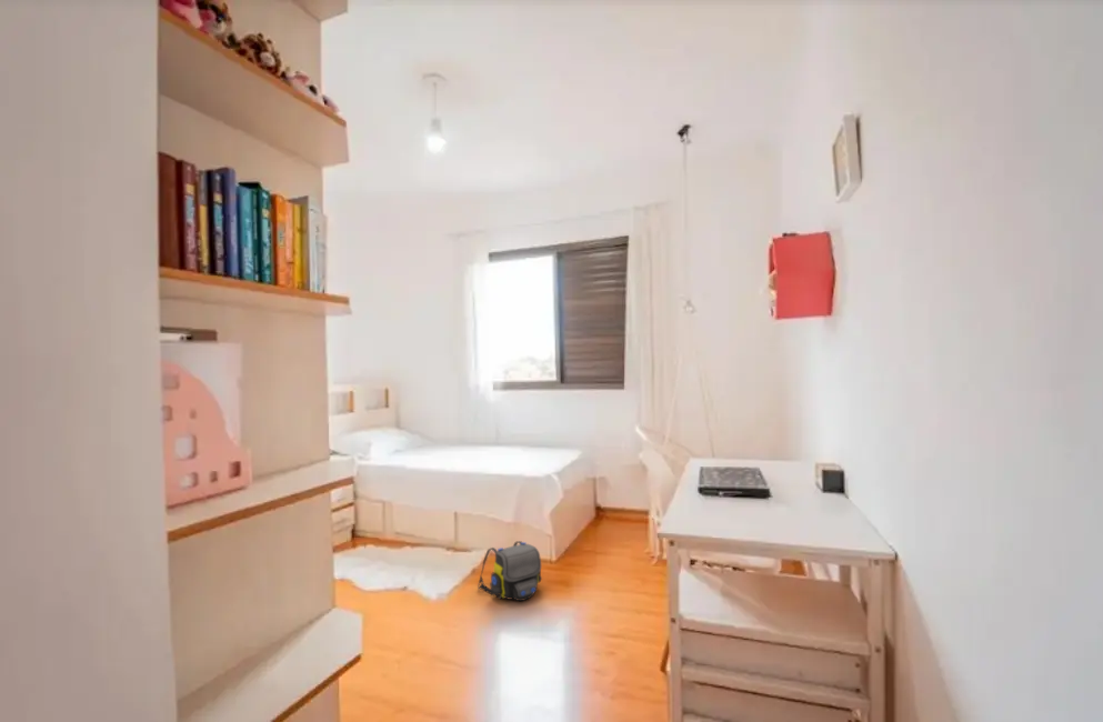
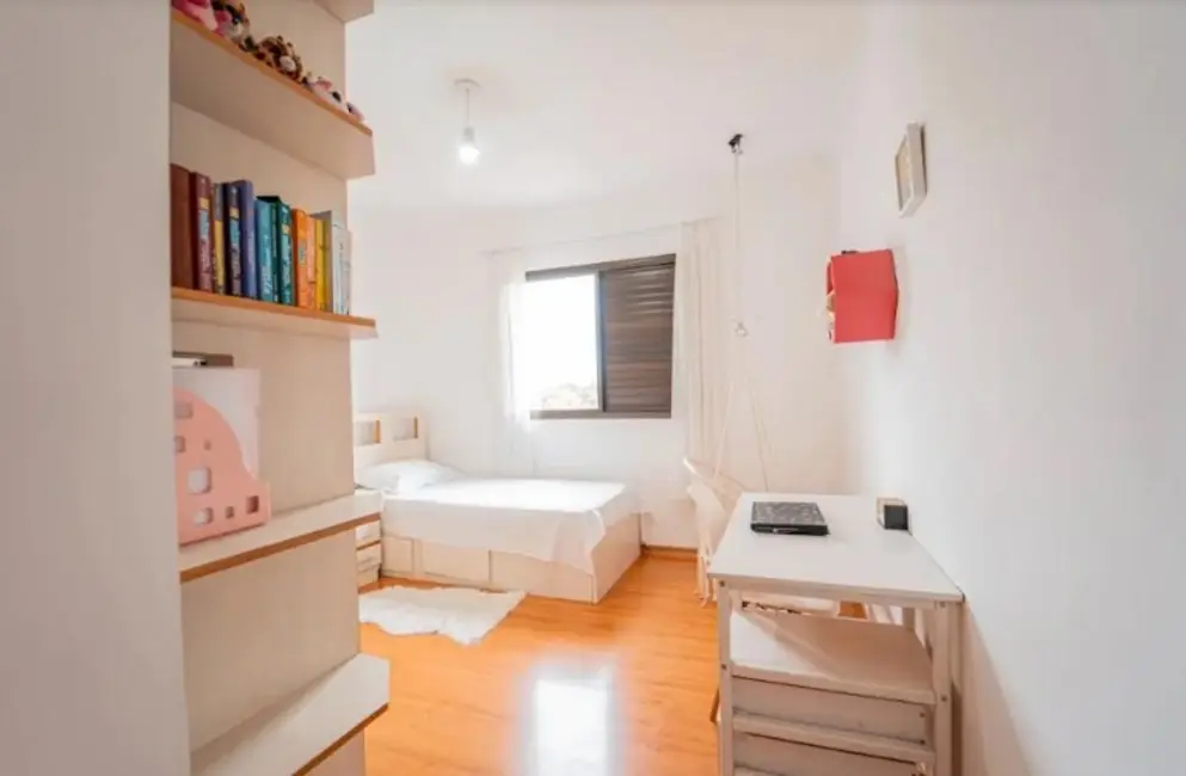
- shoulder bag [477,540,542,602]
